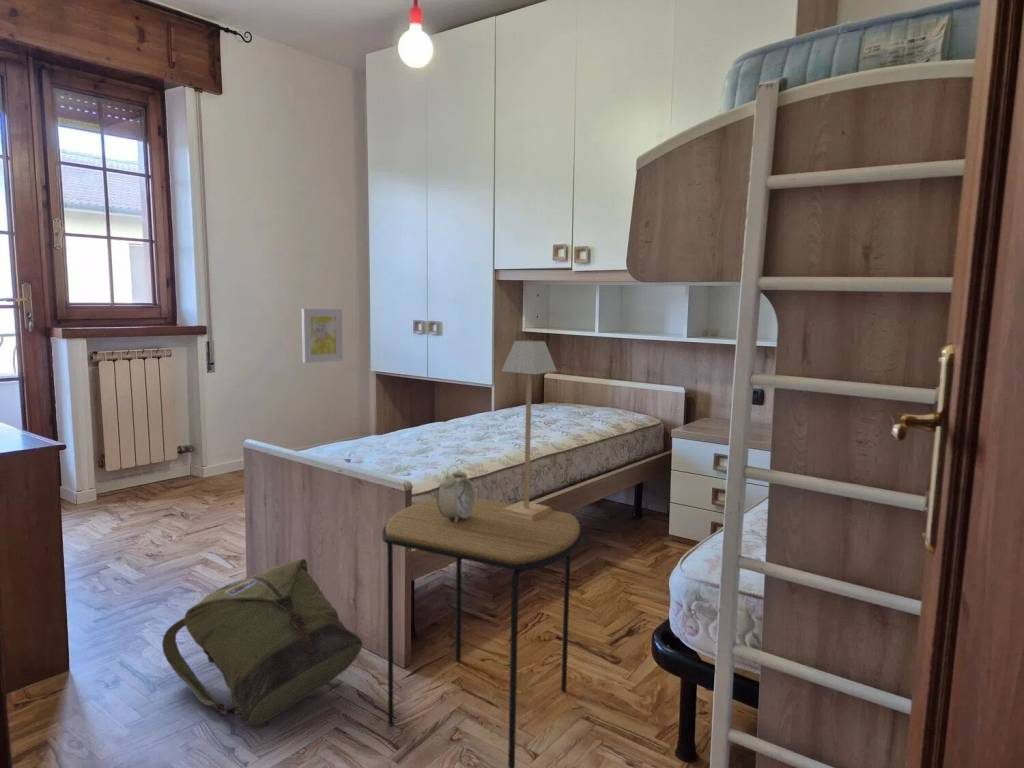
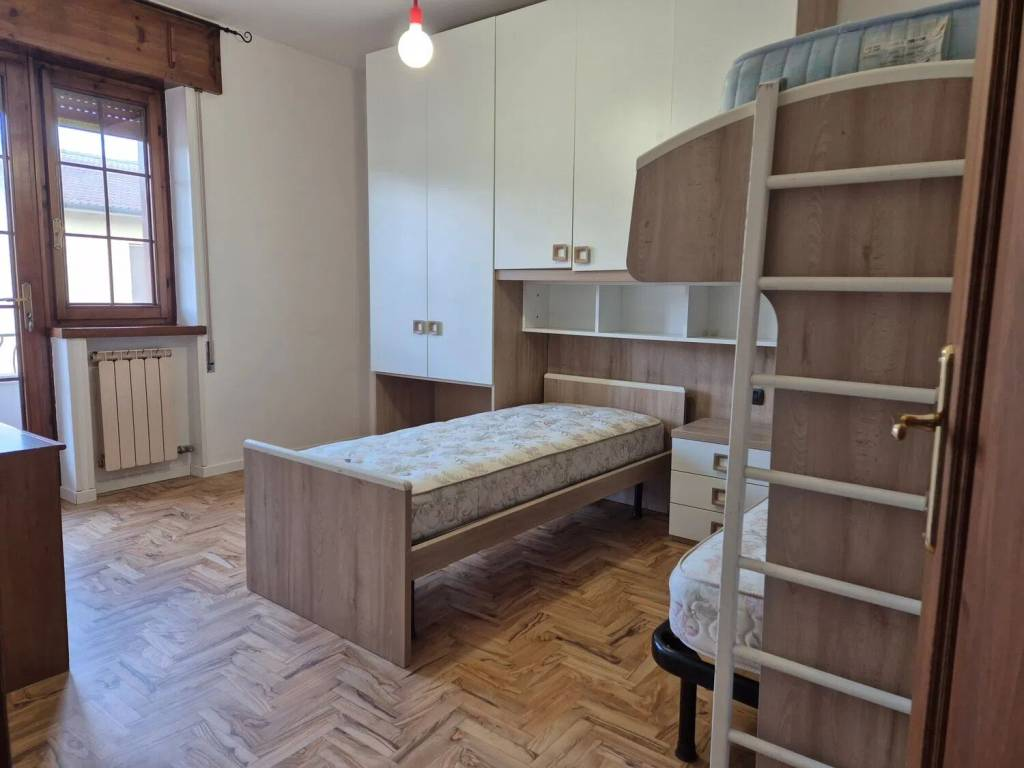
- backpack [161,558,363,726]
- alarm clock [436,464,476,523]
- table lamp [499,339,558,520]
- wall art [301,308,344,364]
- side table [381,497,584,768]
